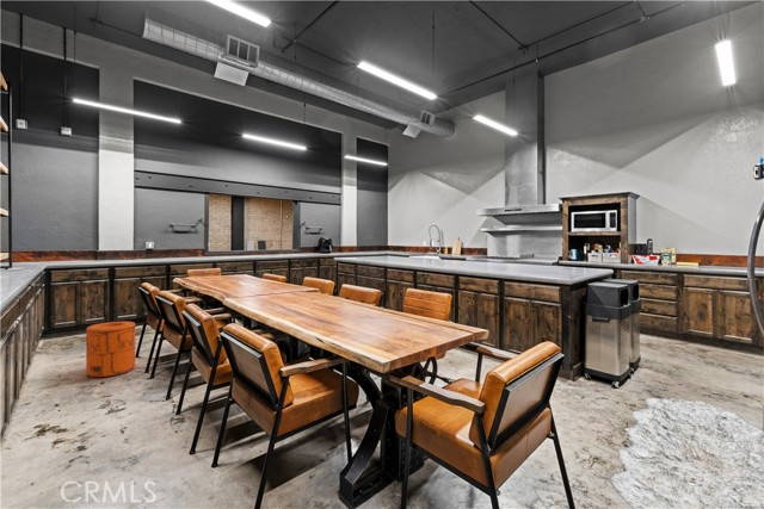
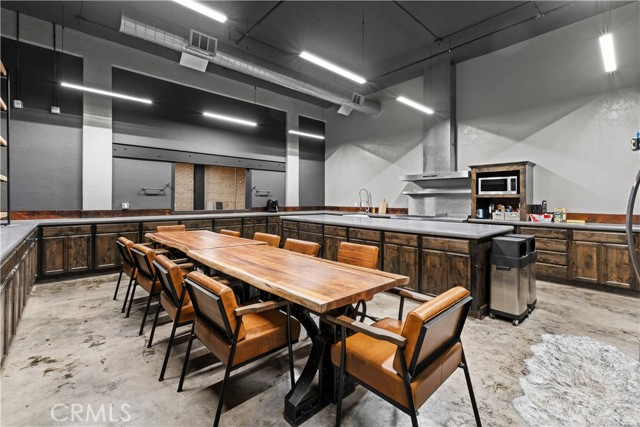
- trash can [85,321,136,378]
